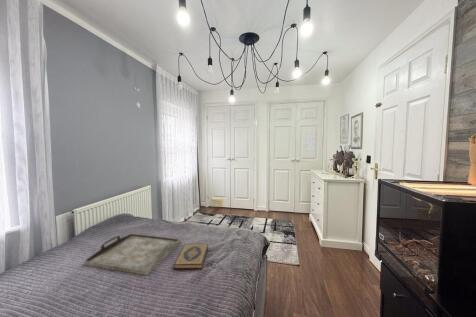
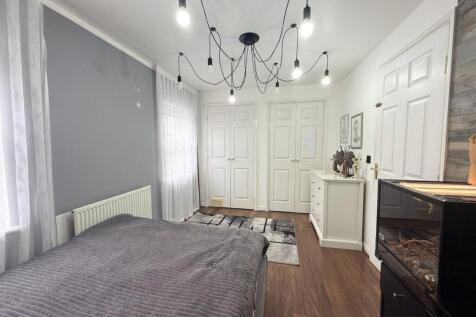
- serving tray [83,233,182,276]
- hardback book [172,243,209,270]
